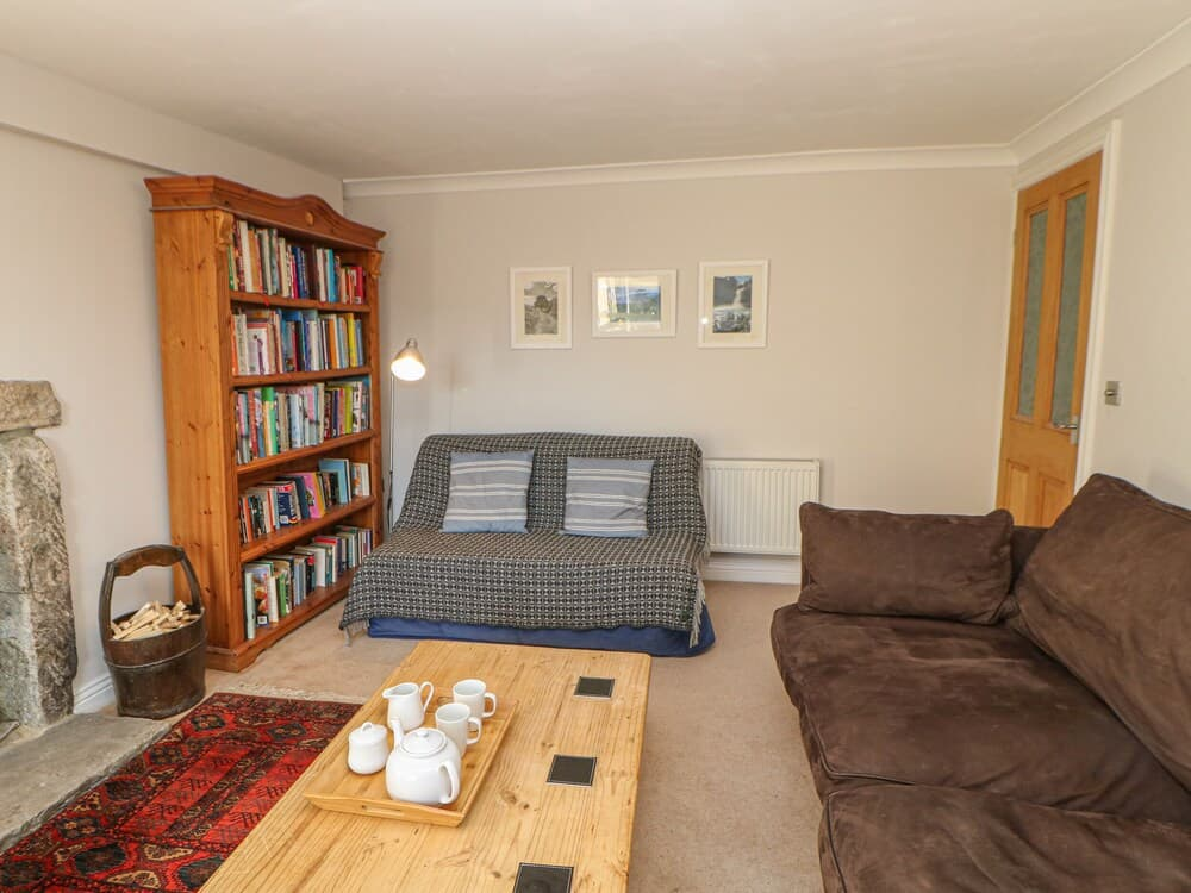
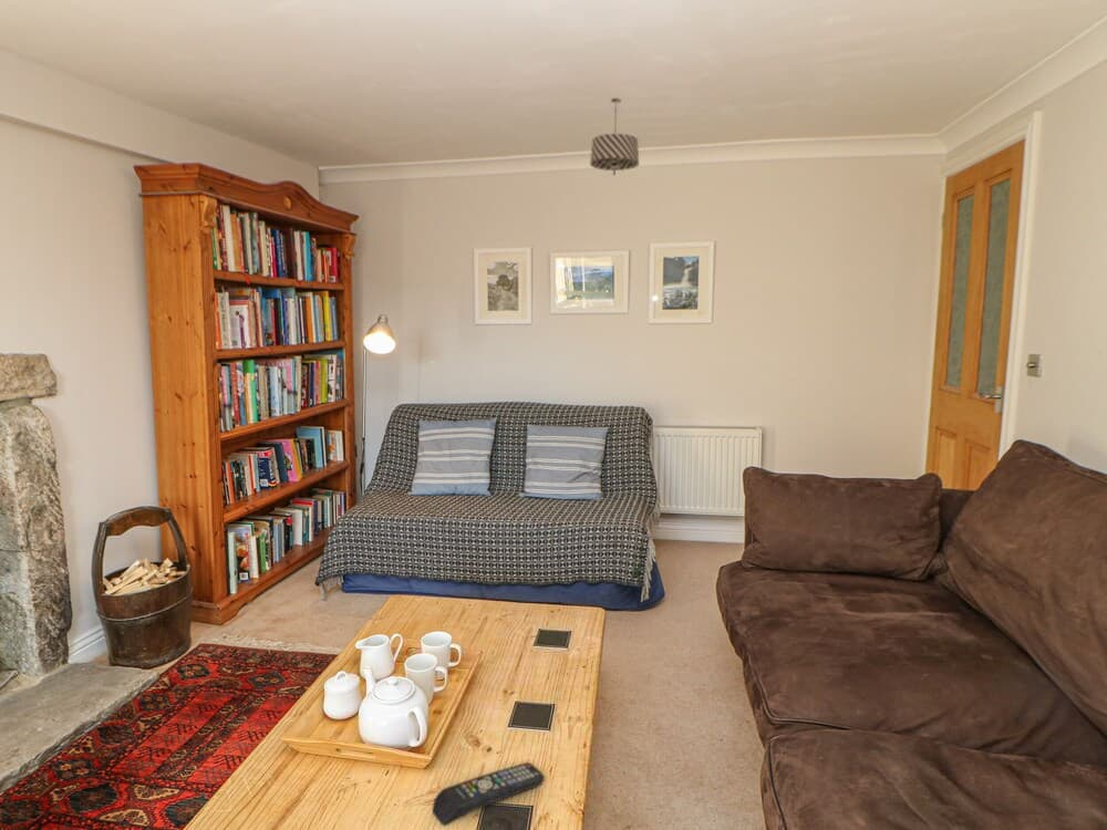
+ pendant light [589,97,640,176]
+ remote control [432,761,546,827]
